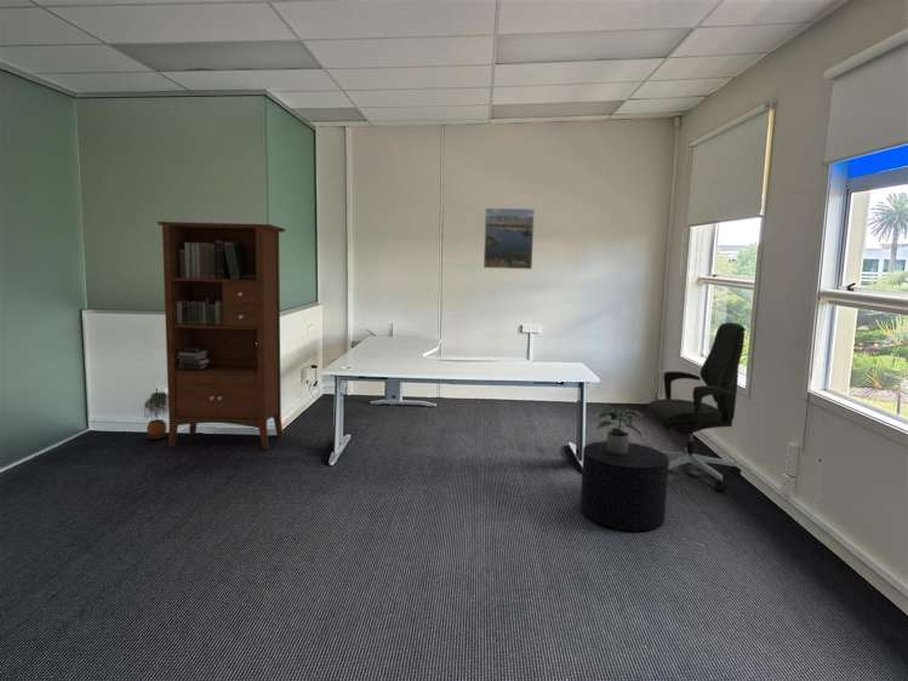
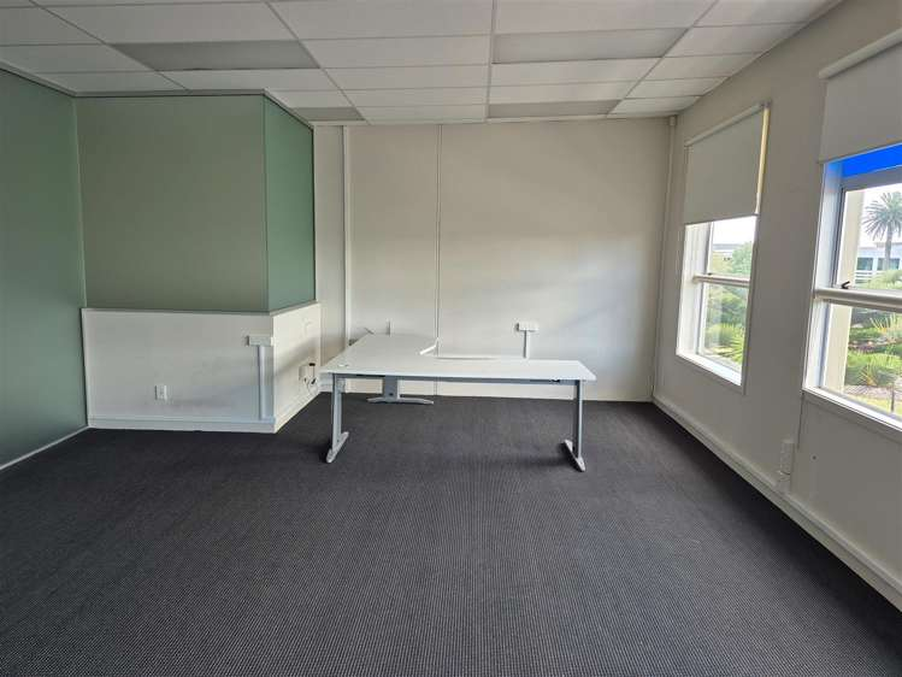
- office chair [645,321,747,491]
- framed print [482,207,536,270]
- bookcase [156,221,287,451]
- stool [579,440,670,532]
- potted plant [596,406,645,456]
- potted plant [143,391,169,440]
